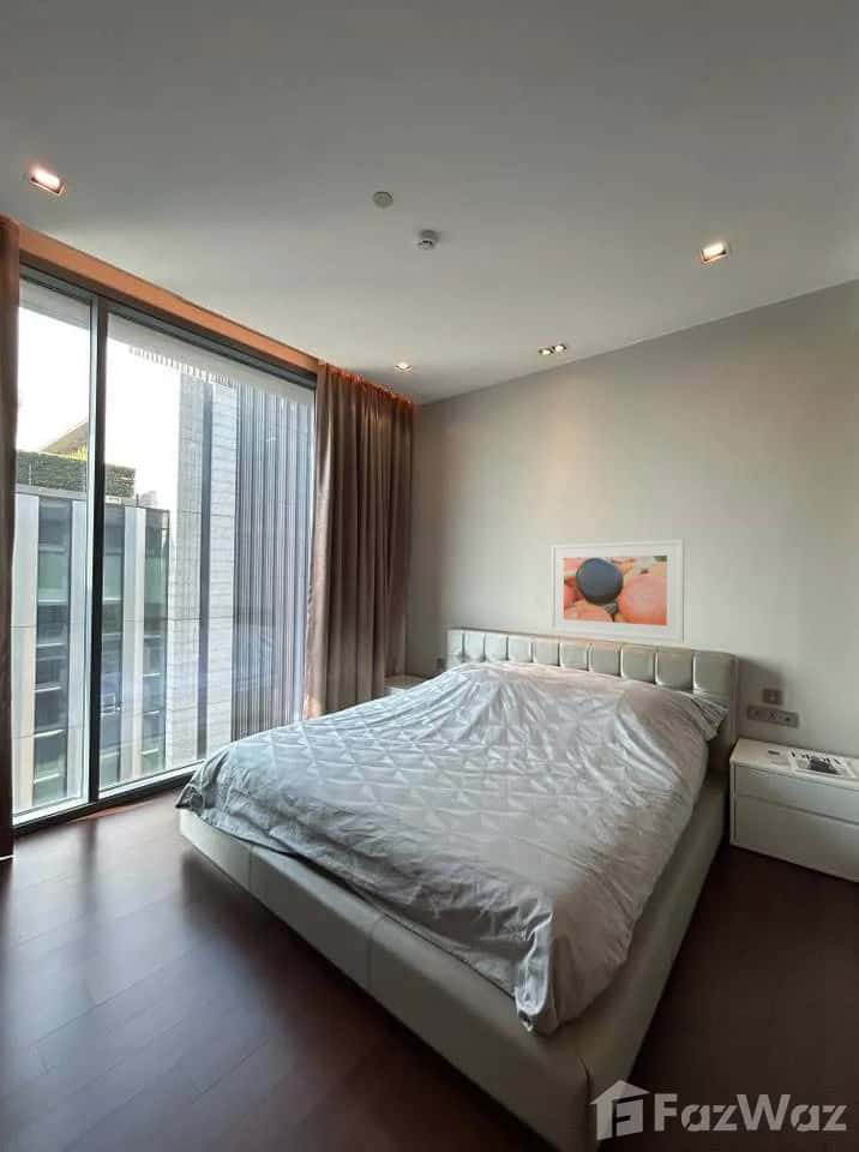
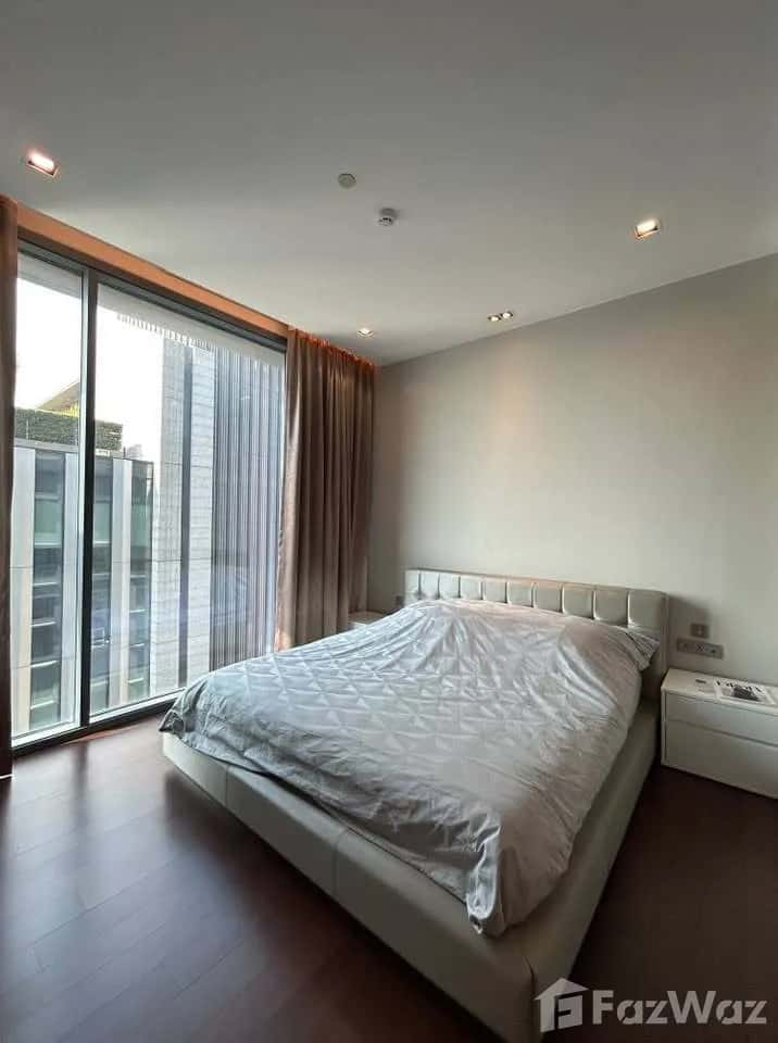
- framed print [549,539,685,643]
